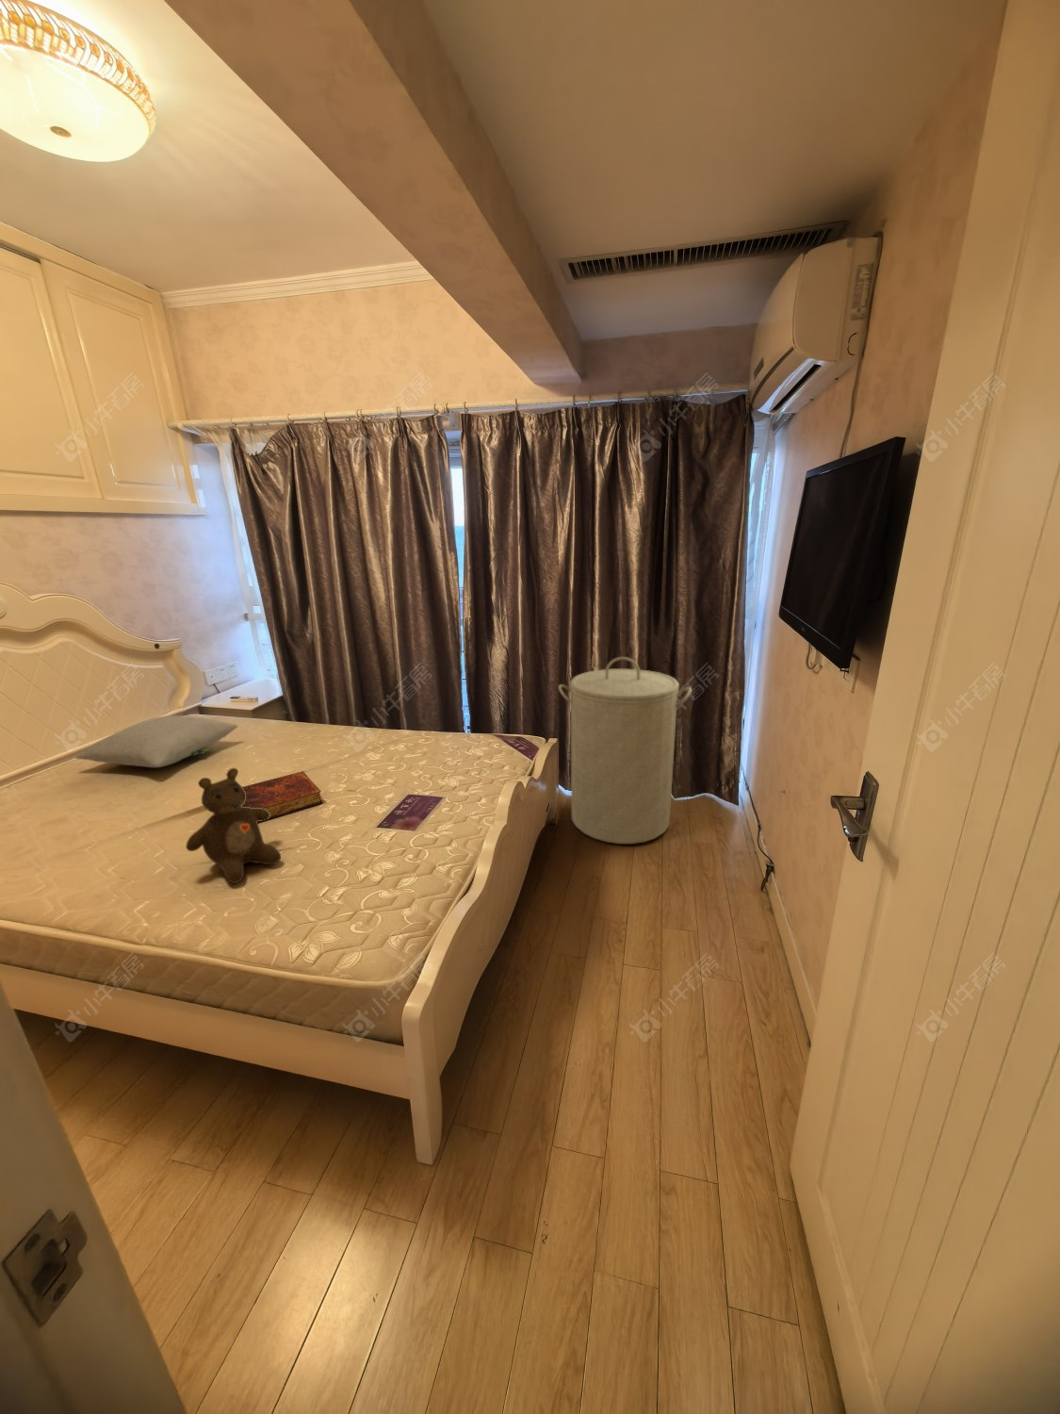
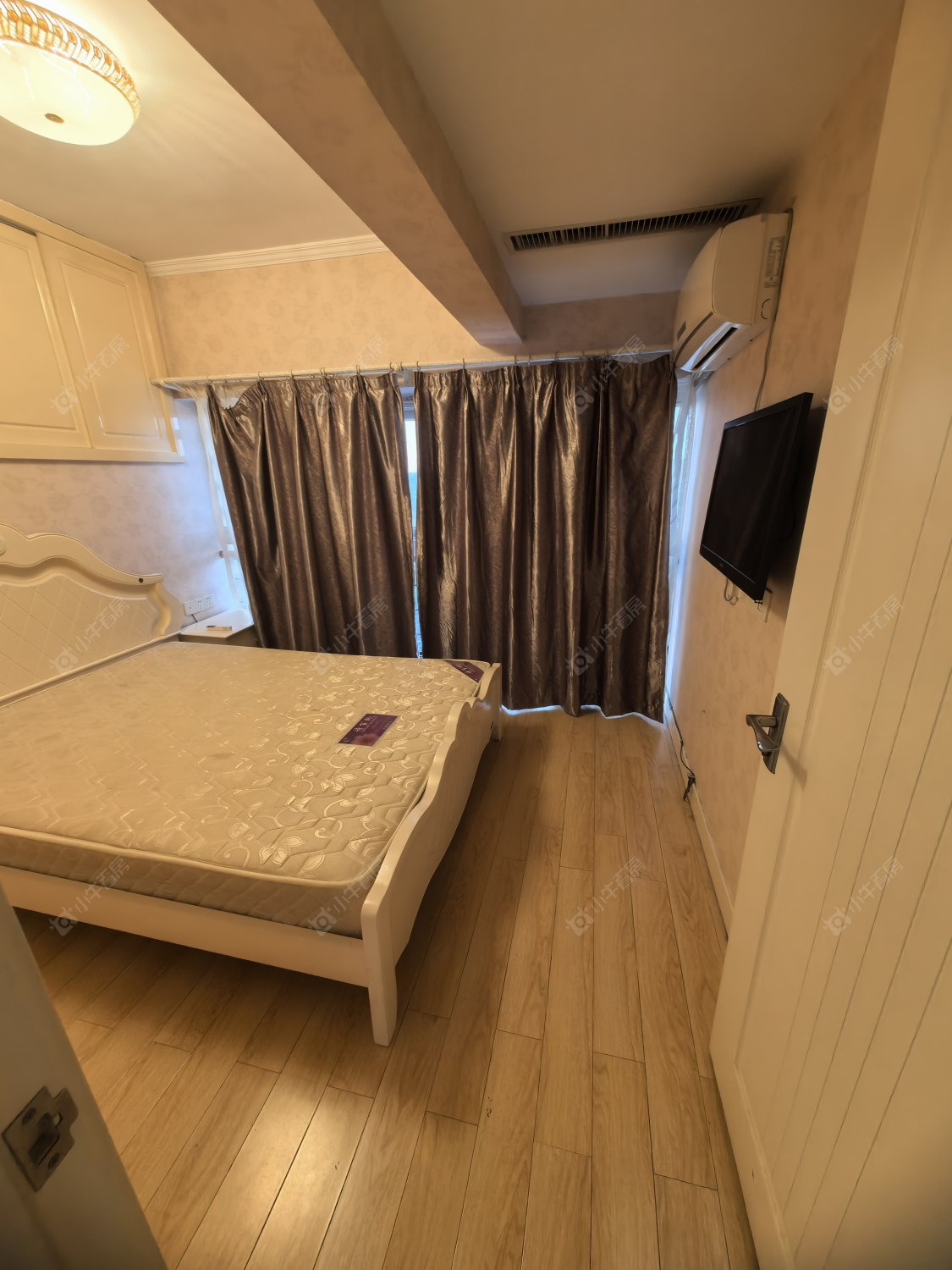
- pillow [75,715,238,768]
- book [242,770,324,824]
- teddy bear [185,767,282,884]
- laundry hamper [558,656,693,845]
